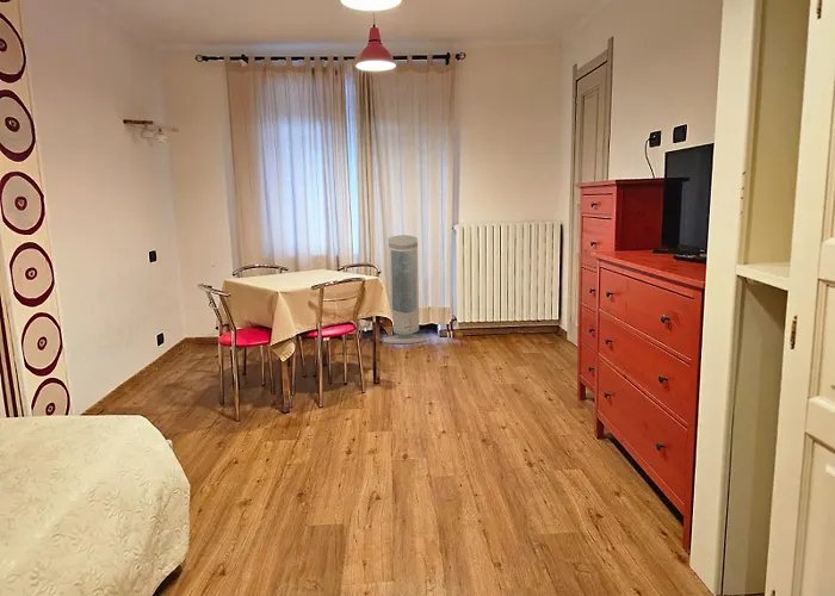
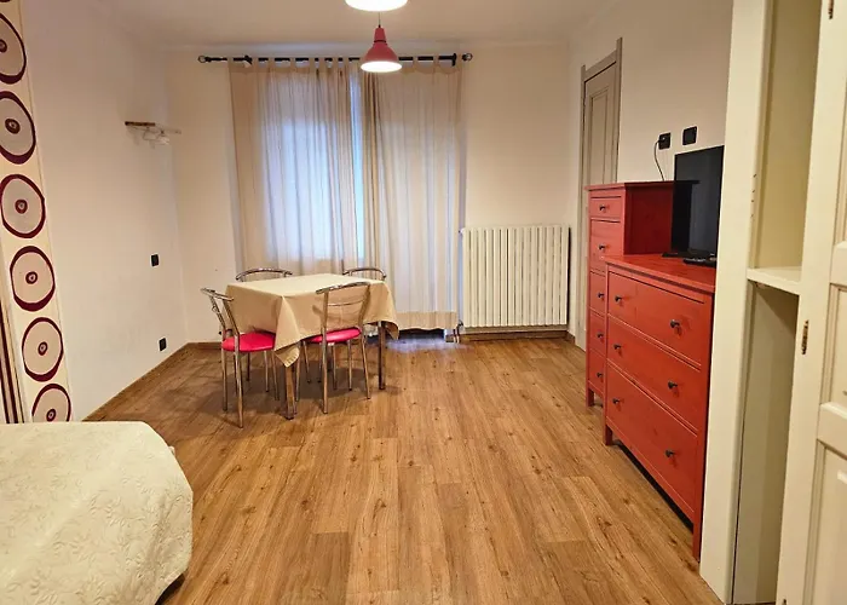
- air purifier [383,234,427,344]
